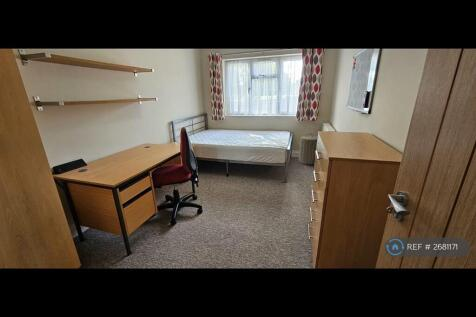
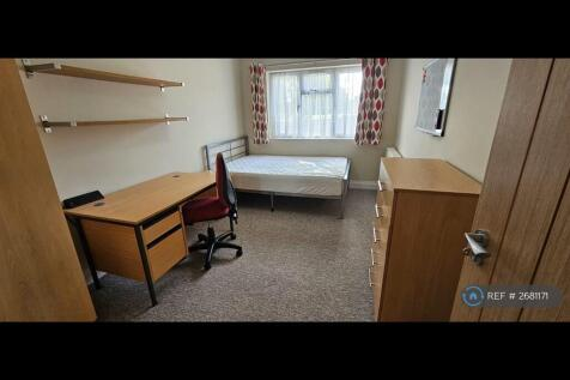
- laundry hamper [297,133,318,166]
